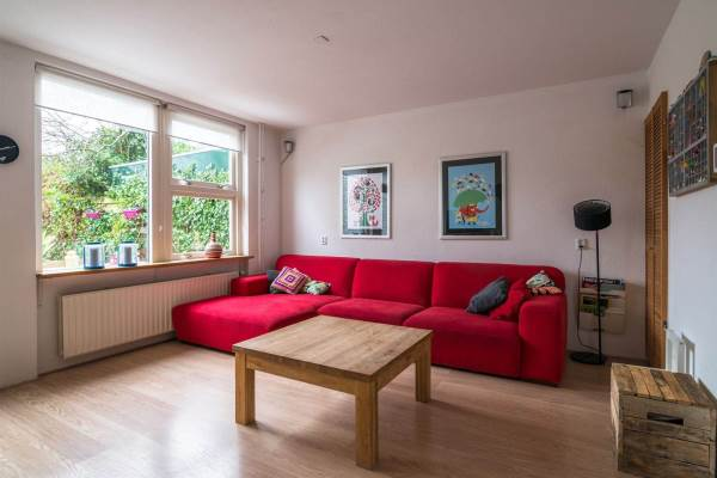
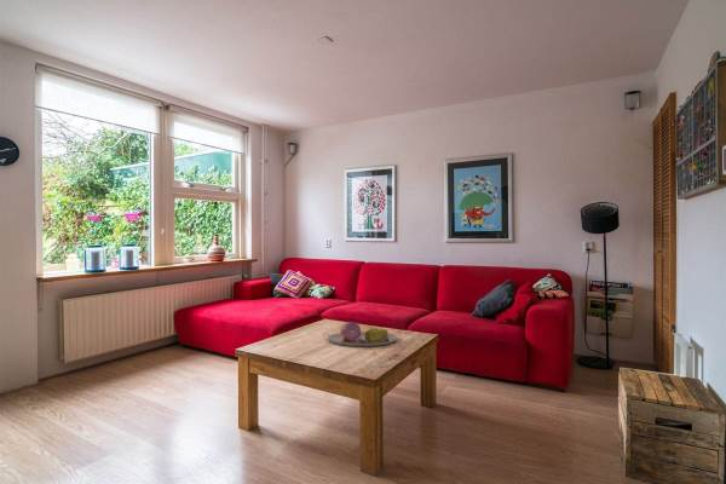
+ serving tray [323,321,403,347]
